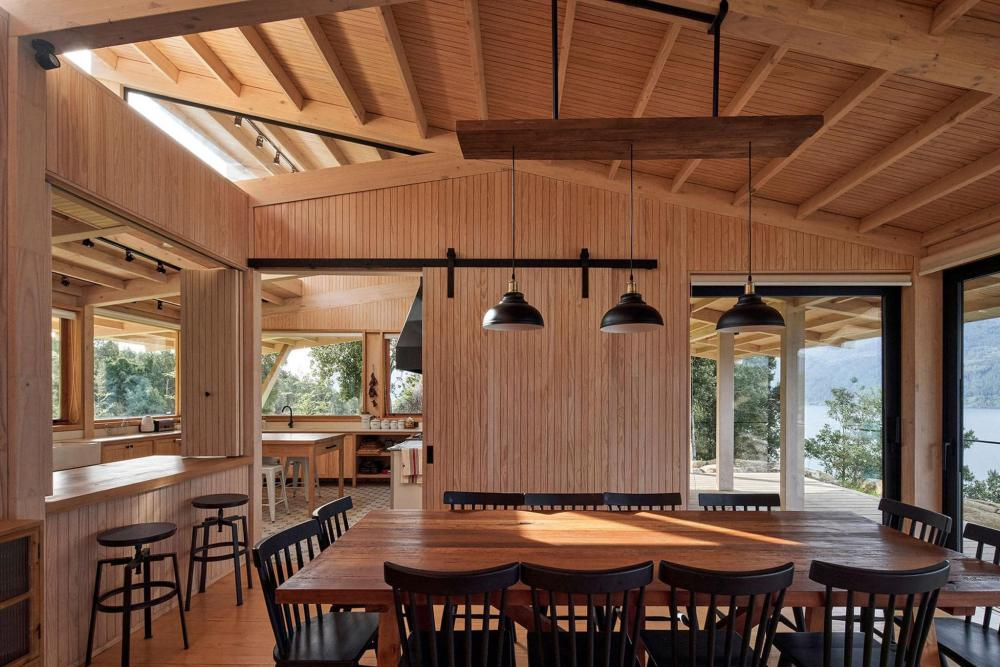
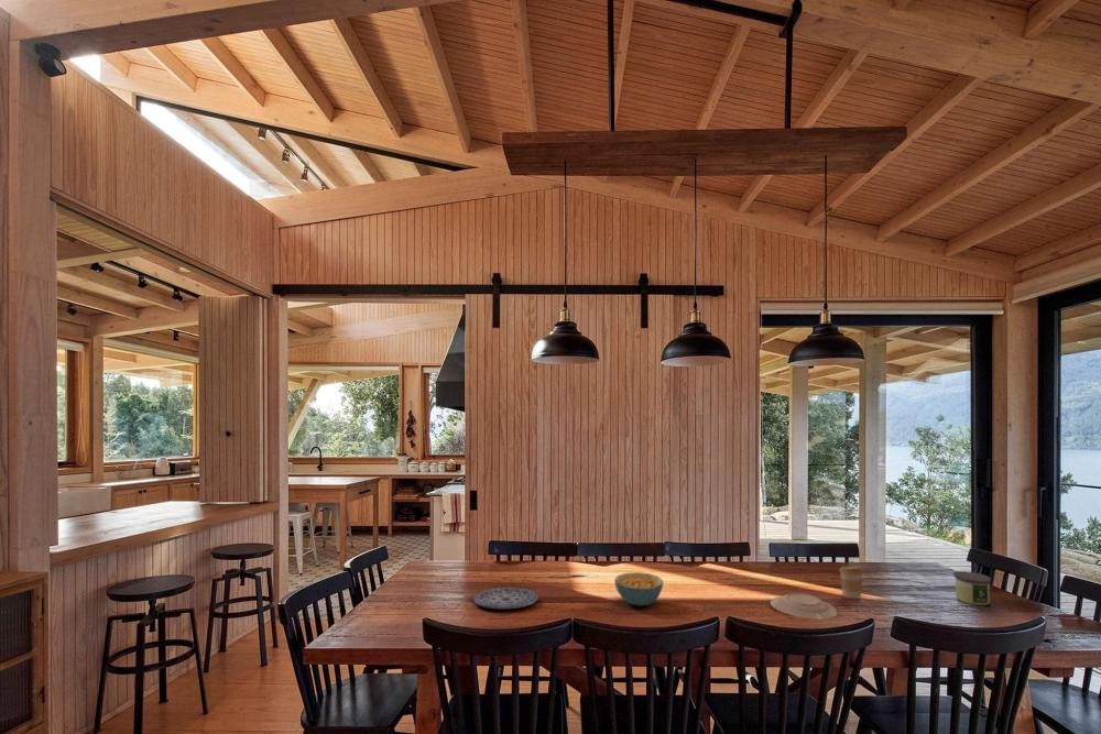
+ cereal bowl [613,571,664,607]
+ coffee cup [838,565,864,600]
+ plate [472,587,539,610]
+ candle [952,570,992,606]
+ plate [770,592,839,621]
